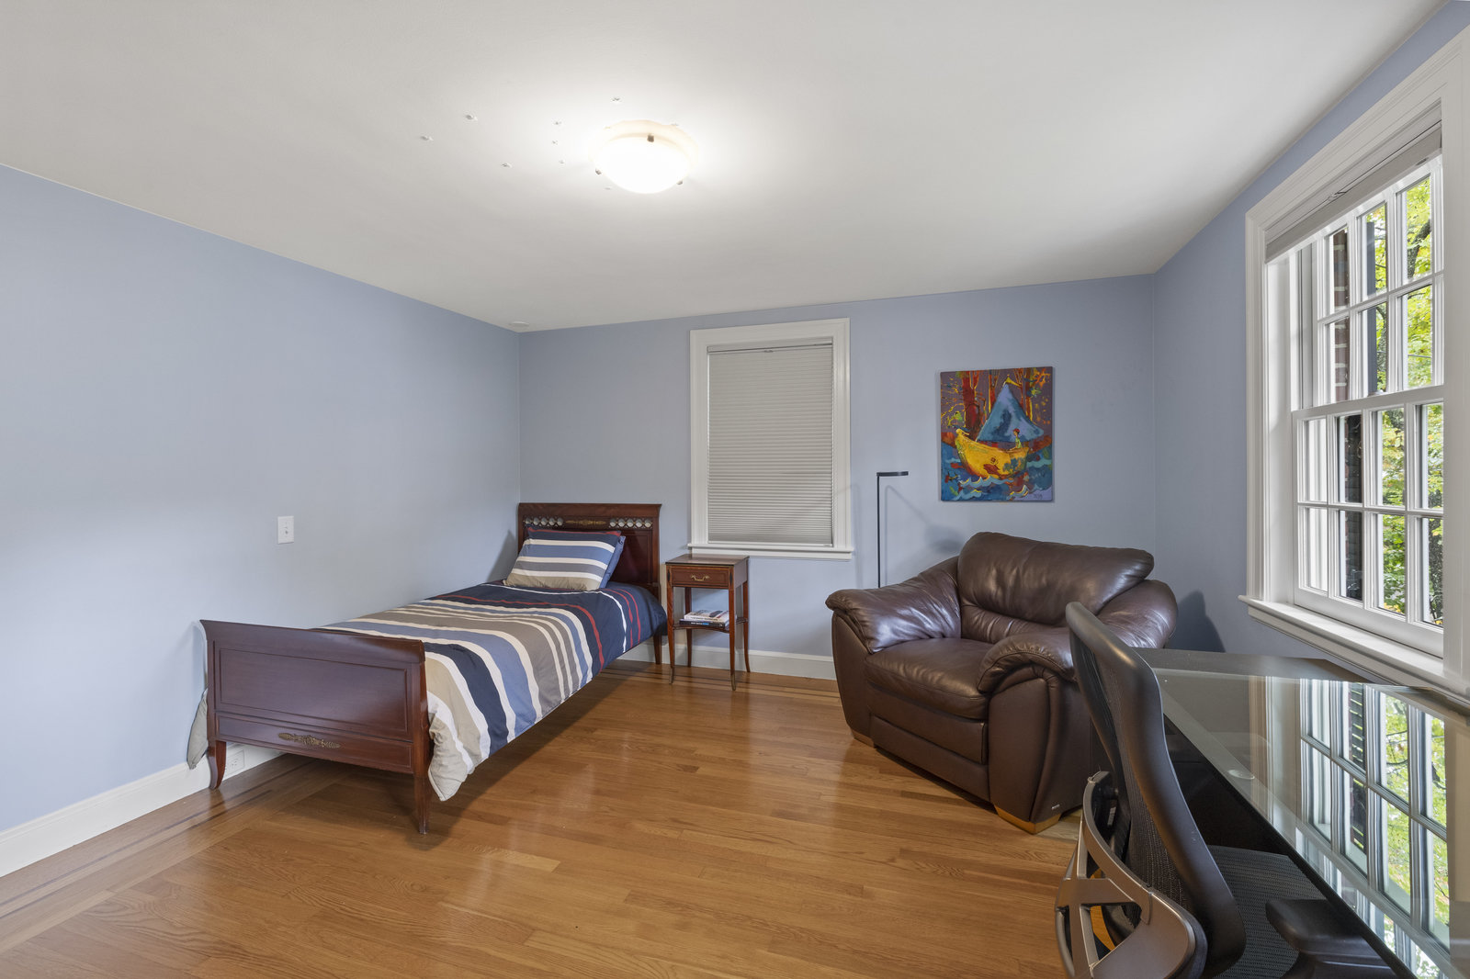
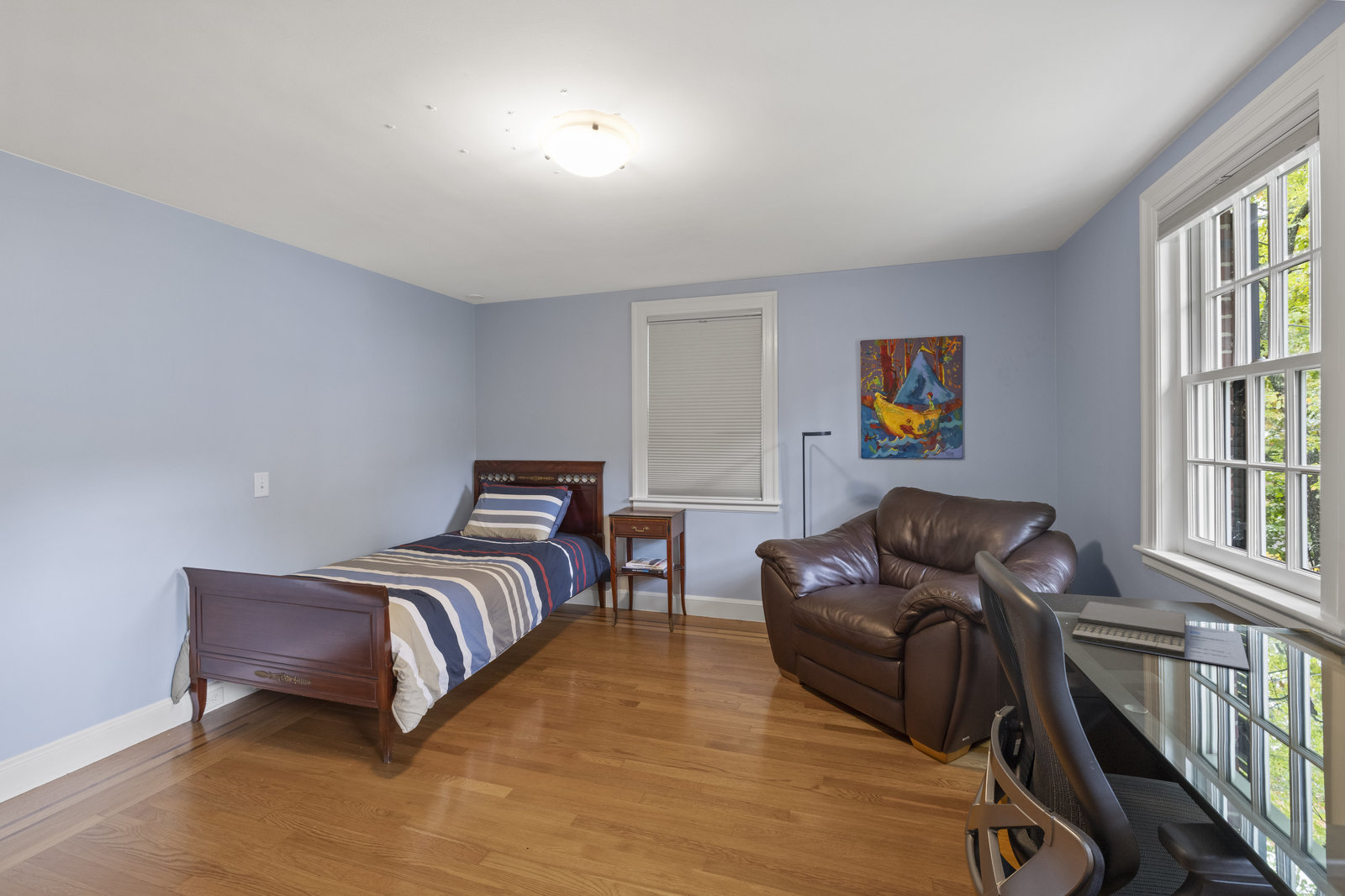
+ notebook [1072,600,1250,671]
